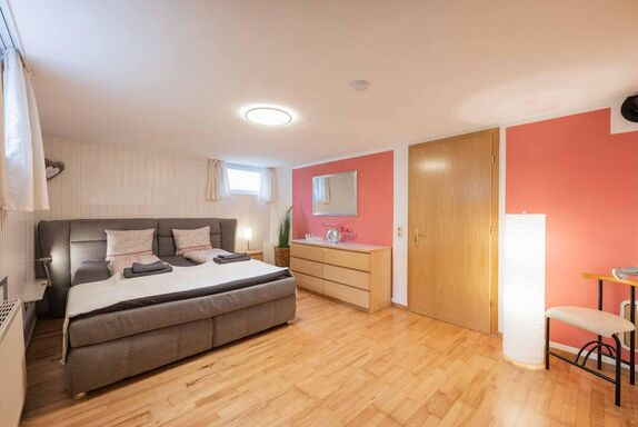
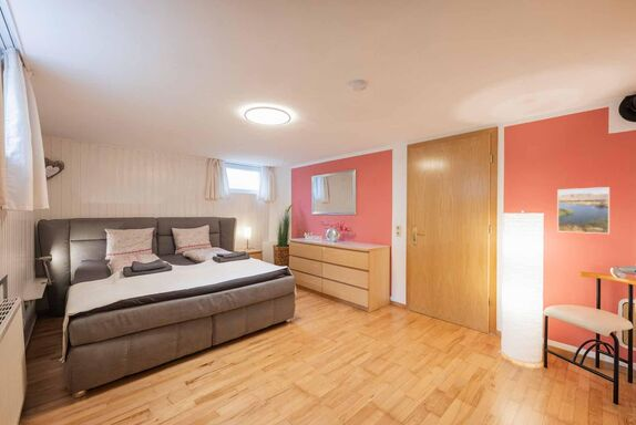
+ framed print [556,186,611,235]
